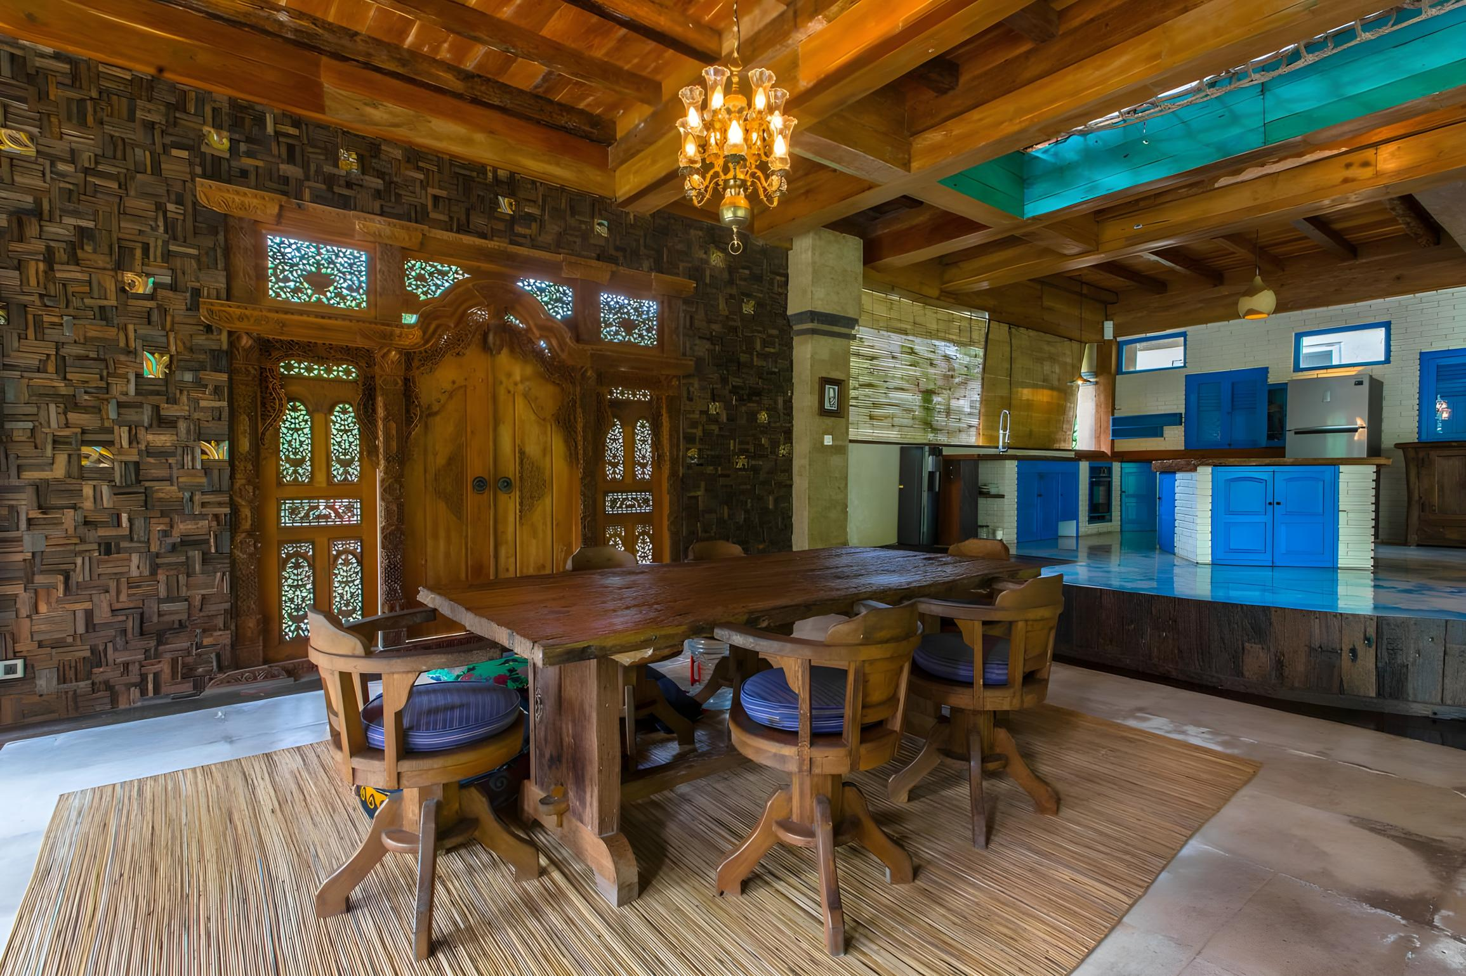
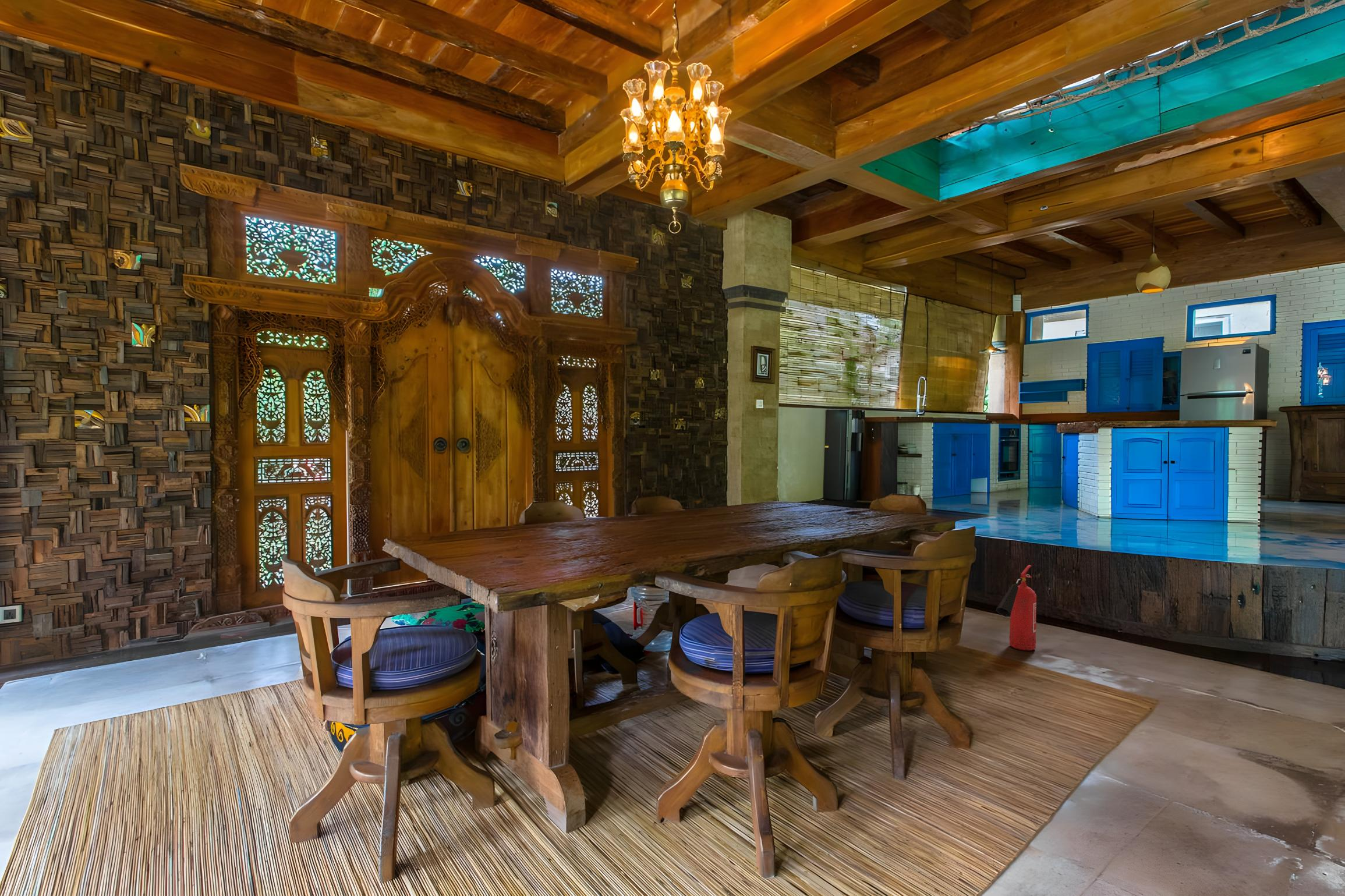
+ fire extinguisher [996,564,1037,651]
